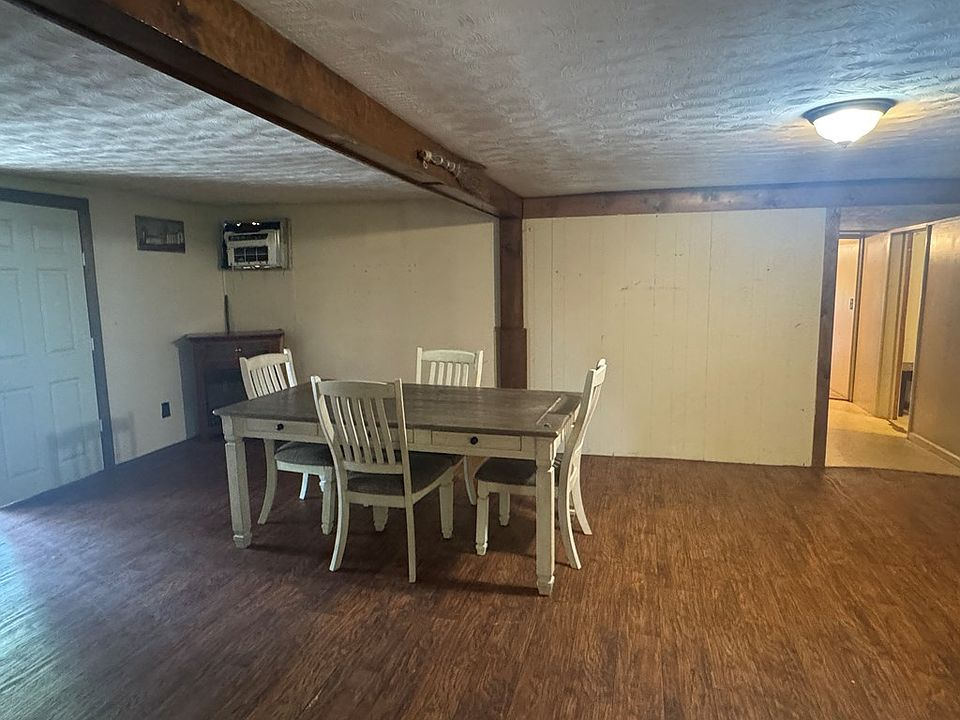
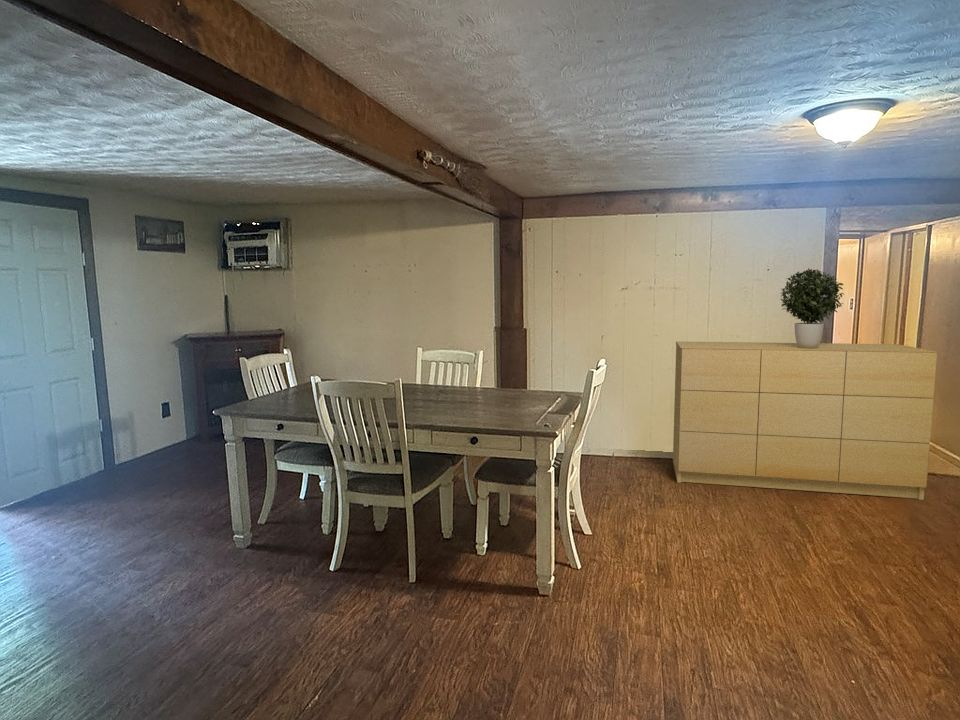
+ potted plant [780,267,844,349]
+ dresser [672,340,938,501]
